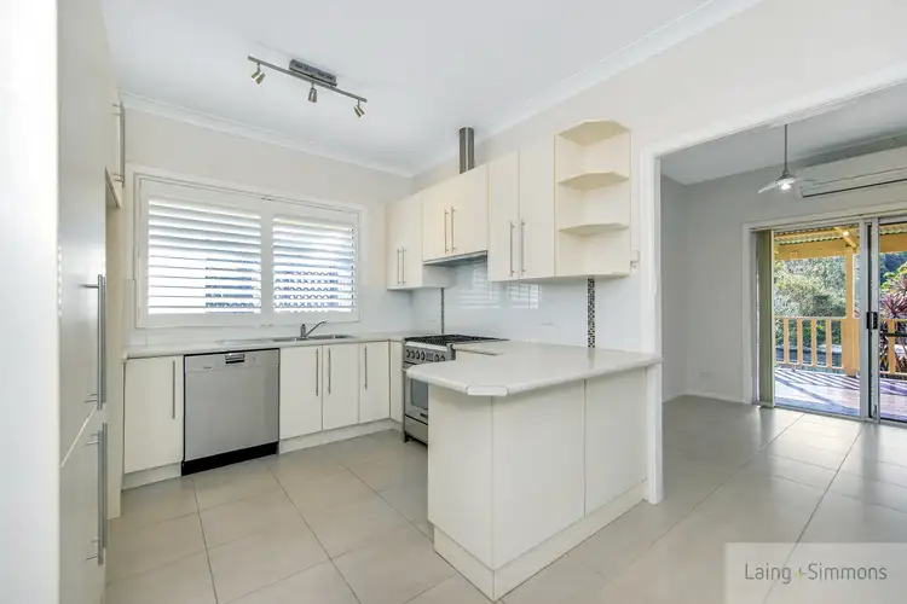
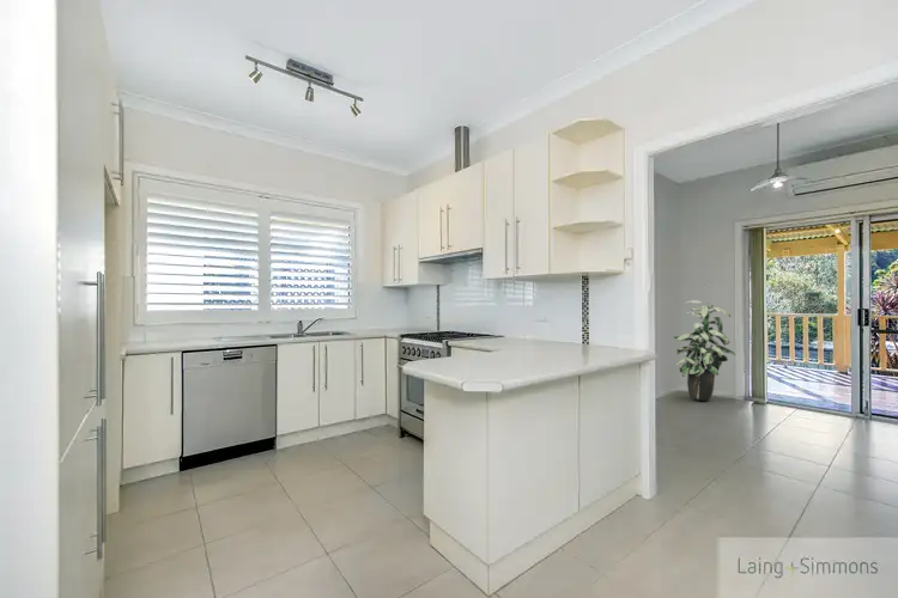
+ indoor plant [672,299,736,402]
